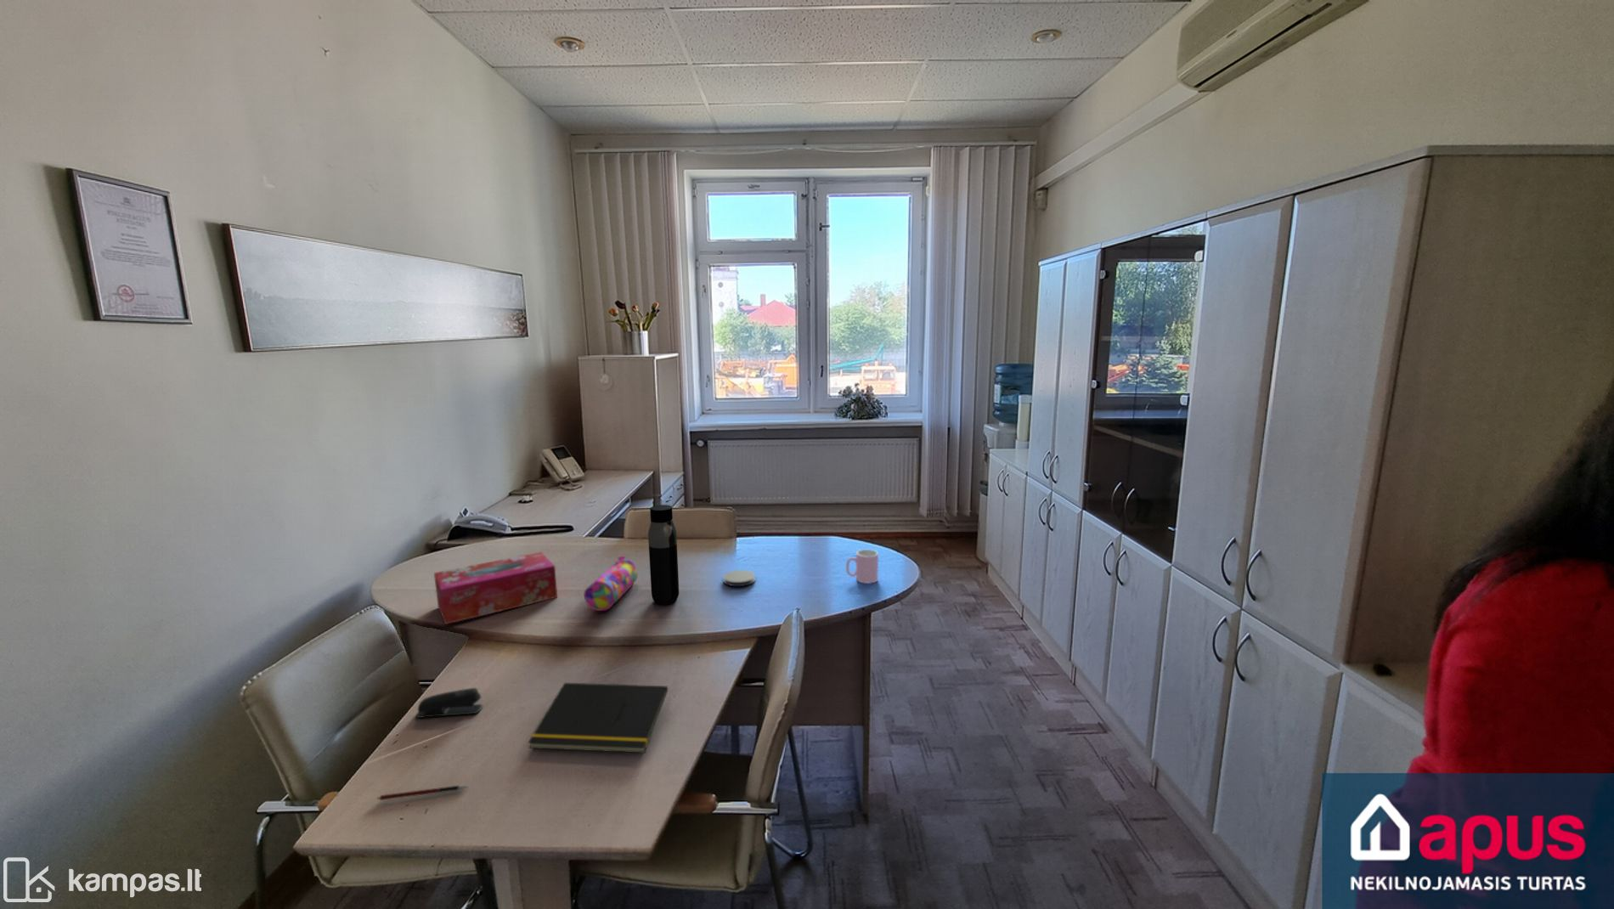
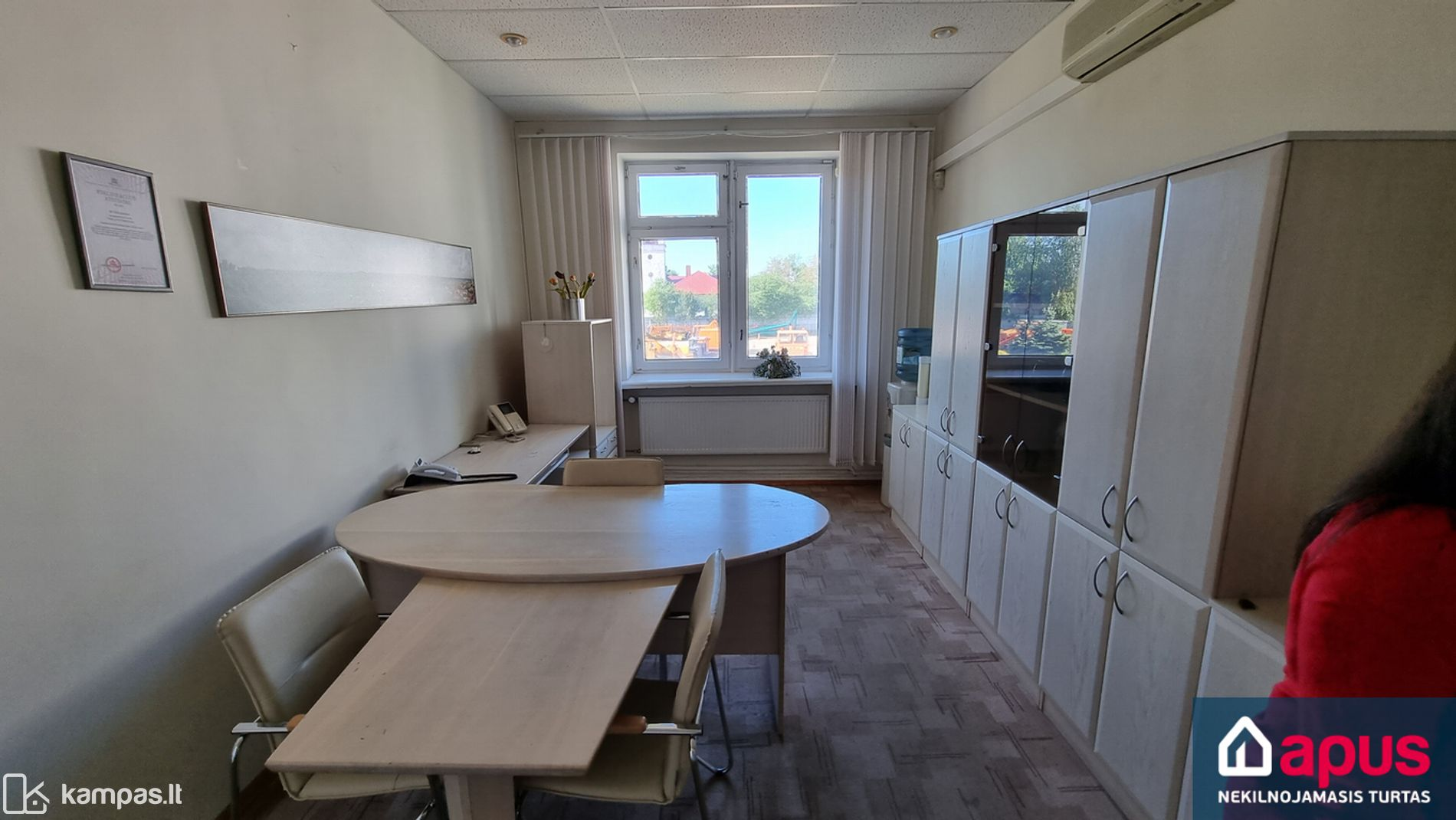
- pencil case [583,555,639,612]
- tissue box [433,551,558,625]
- notepad [527,682,668,754]
- stapler [415,687,483,718]
- coaster [722,569,756,588]
- pen [376,785,470,801]
- water bottle [647,503,680,605]
- cup [845,549,879,584]
